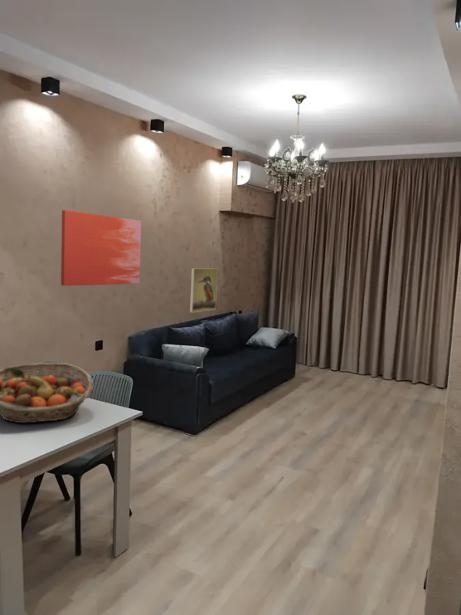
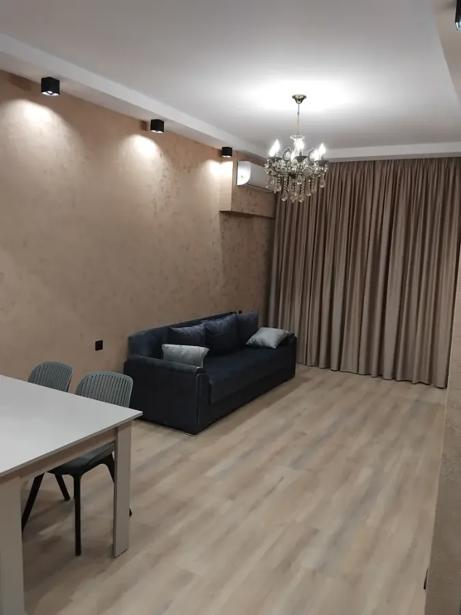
- wall art [60,209,142,287]
- fruit basket [0,362,94,424]
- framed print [189,267,219,313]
